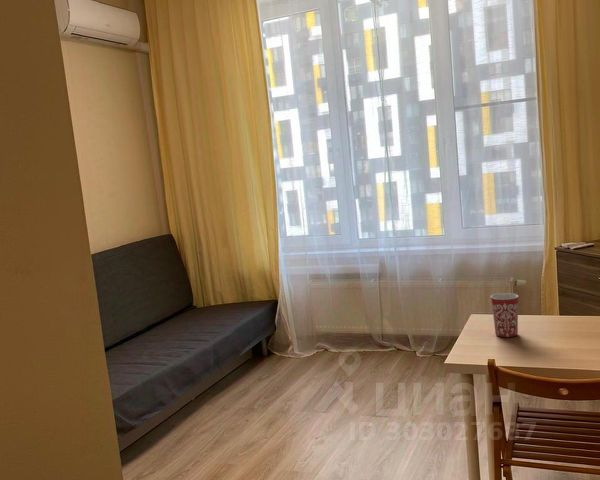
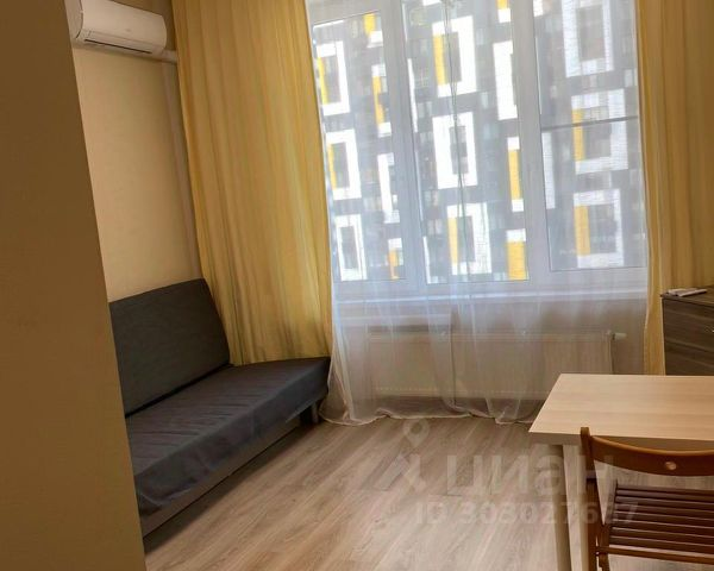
- mug [490,292,520,338]
